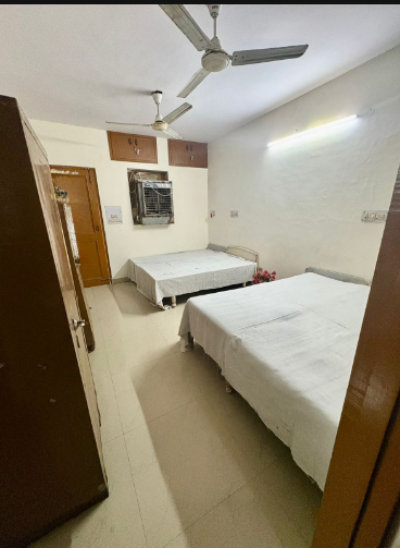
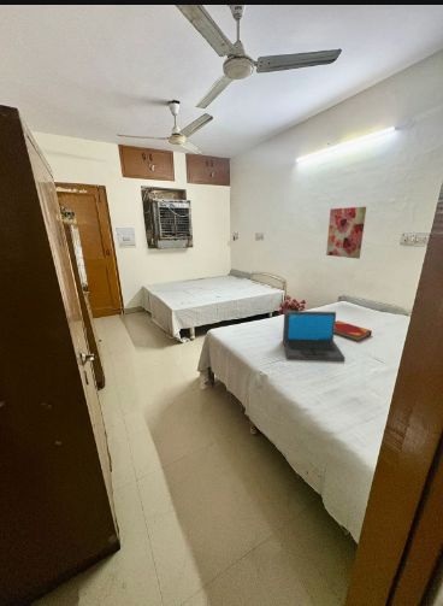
+ laptop [282,310,347,363]
+ hardback book [333,319,373,342]
+ wall art [325,206,367,260]
